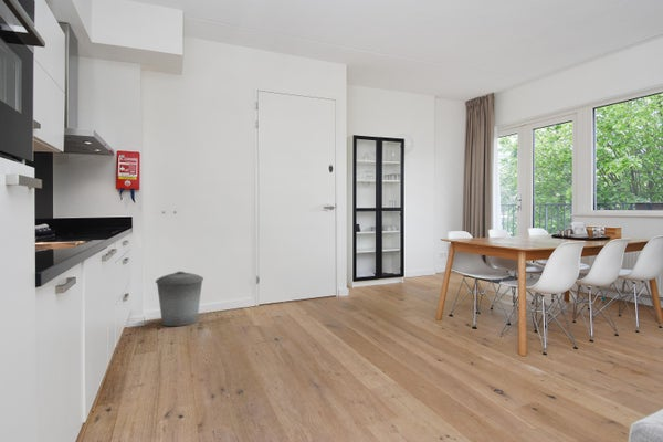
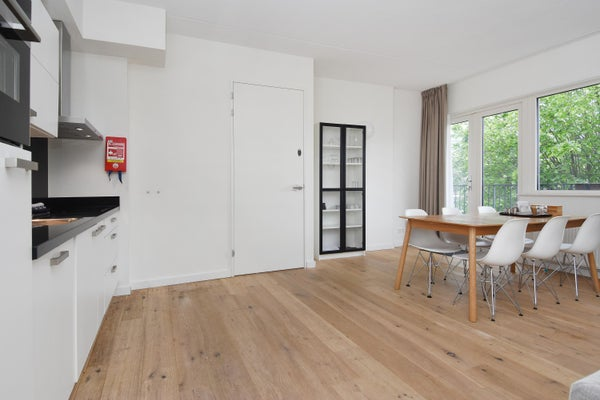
- trash can [155,271,204,327]
